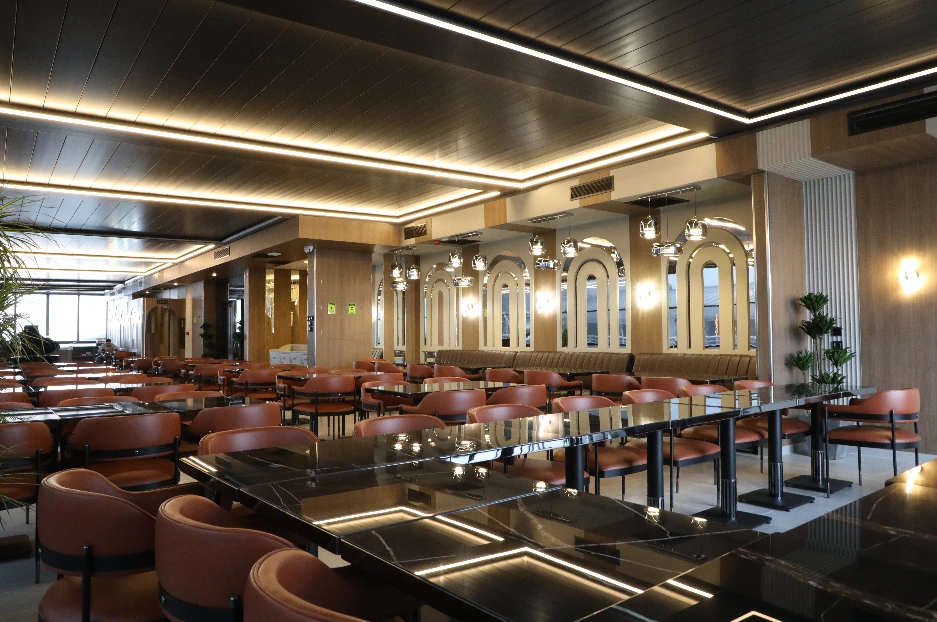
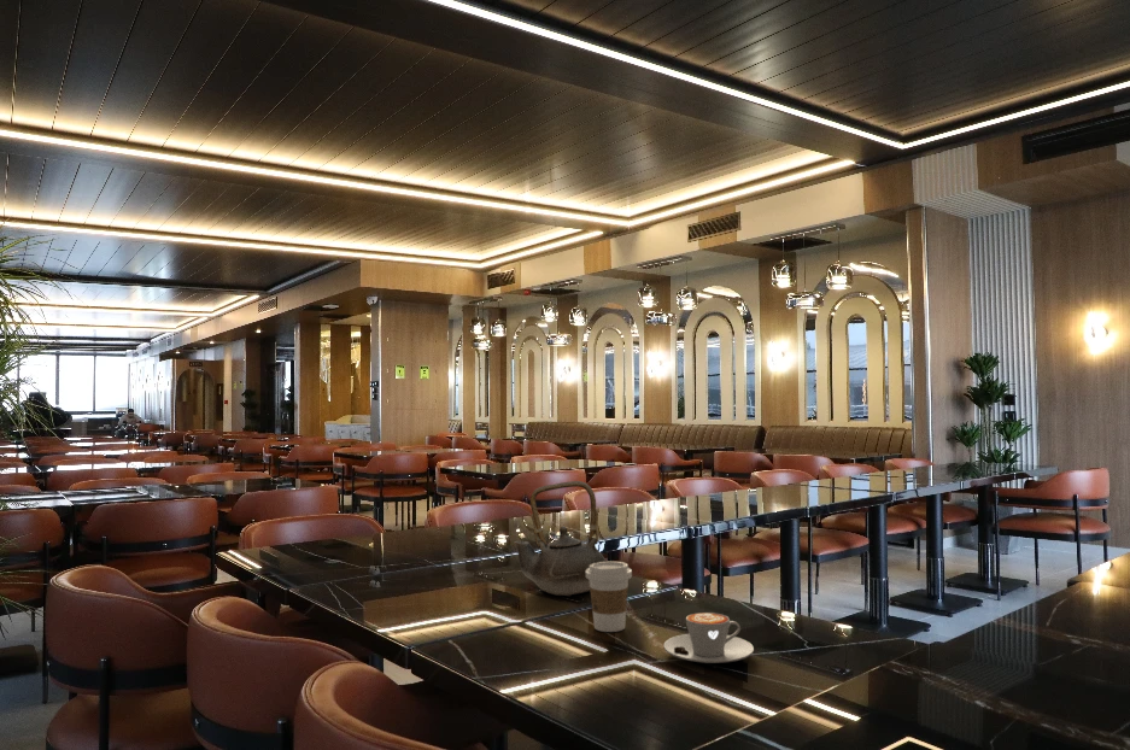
+ coffee cup [586,561,633,633]
+ coffee cup [662,611,755,664]
+ teapot [513,480,607,597]
